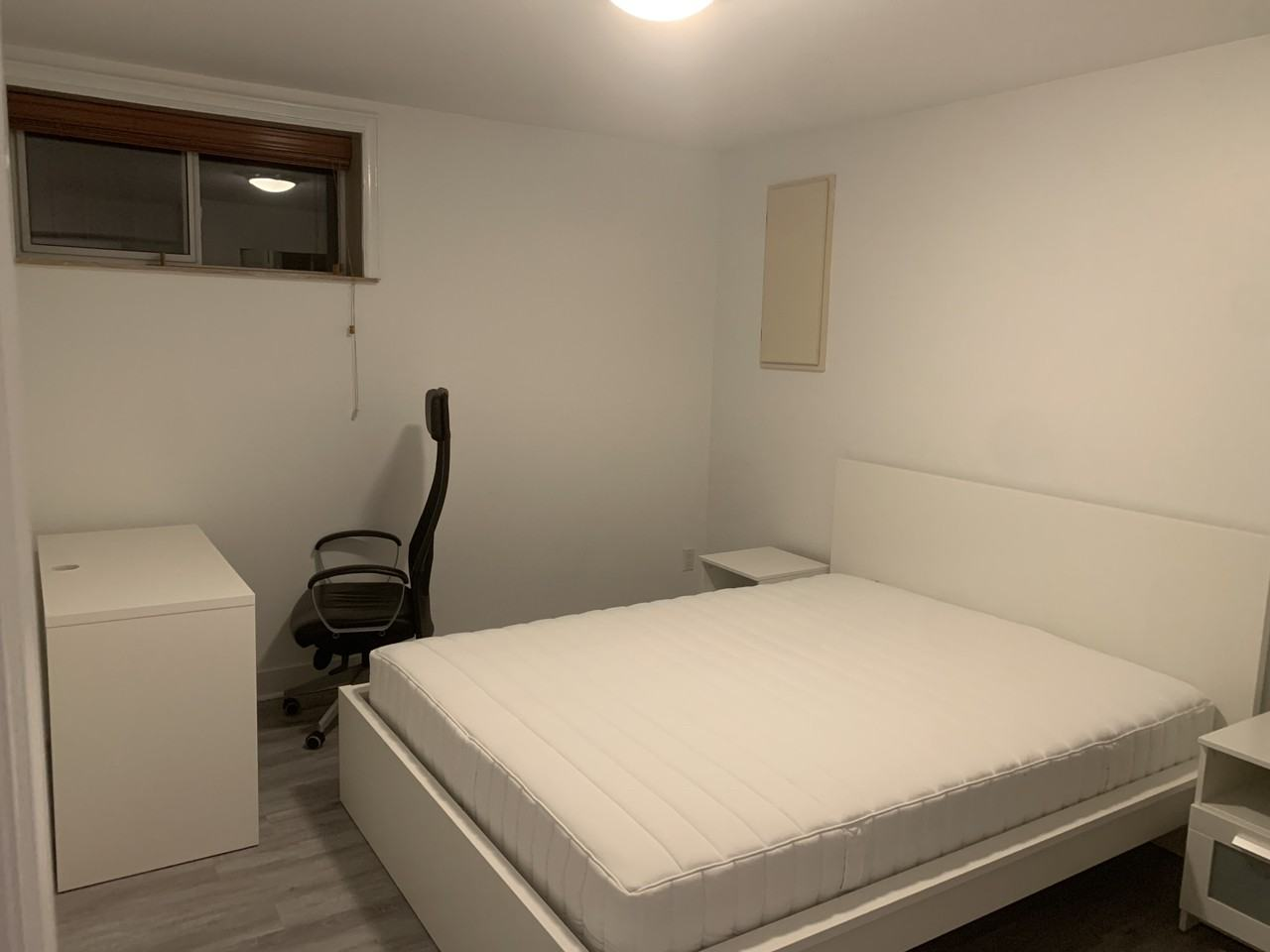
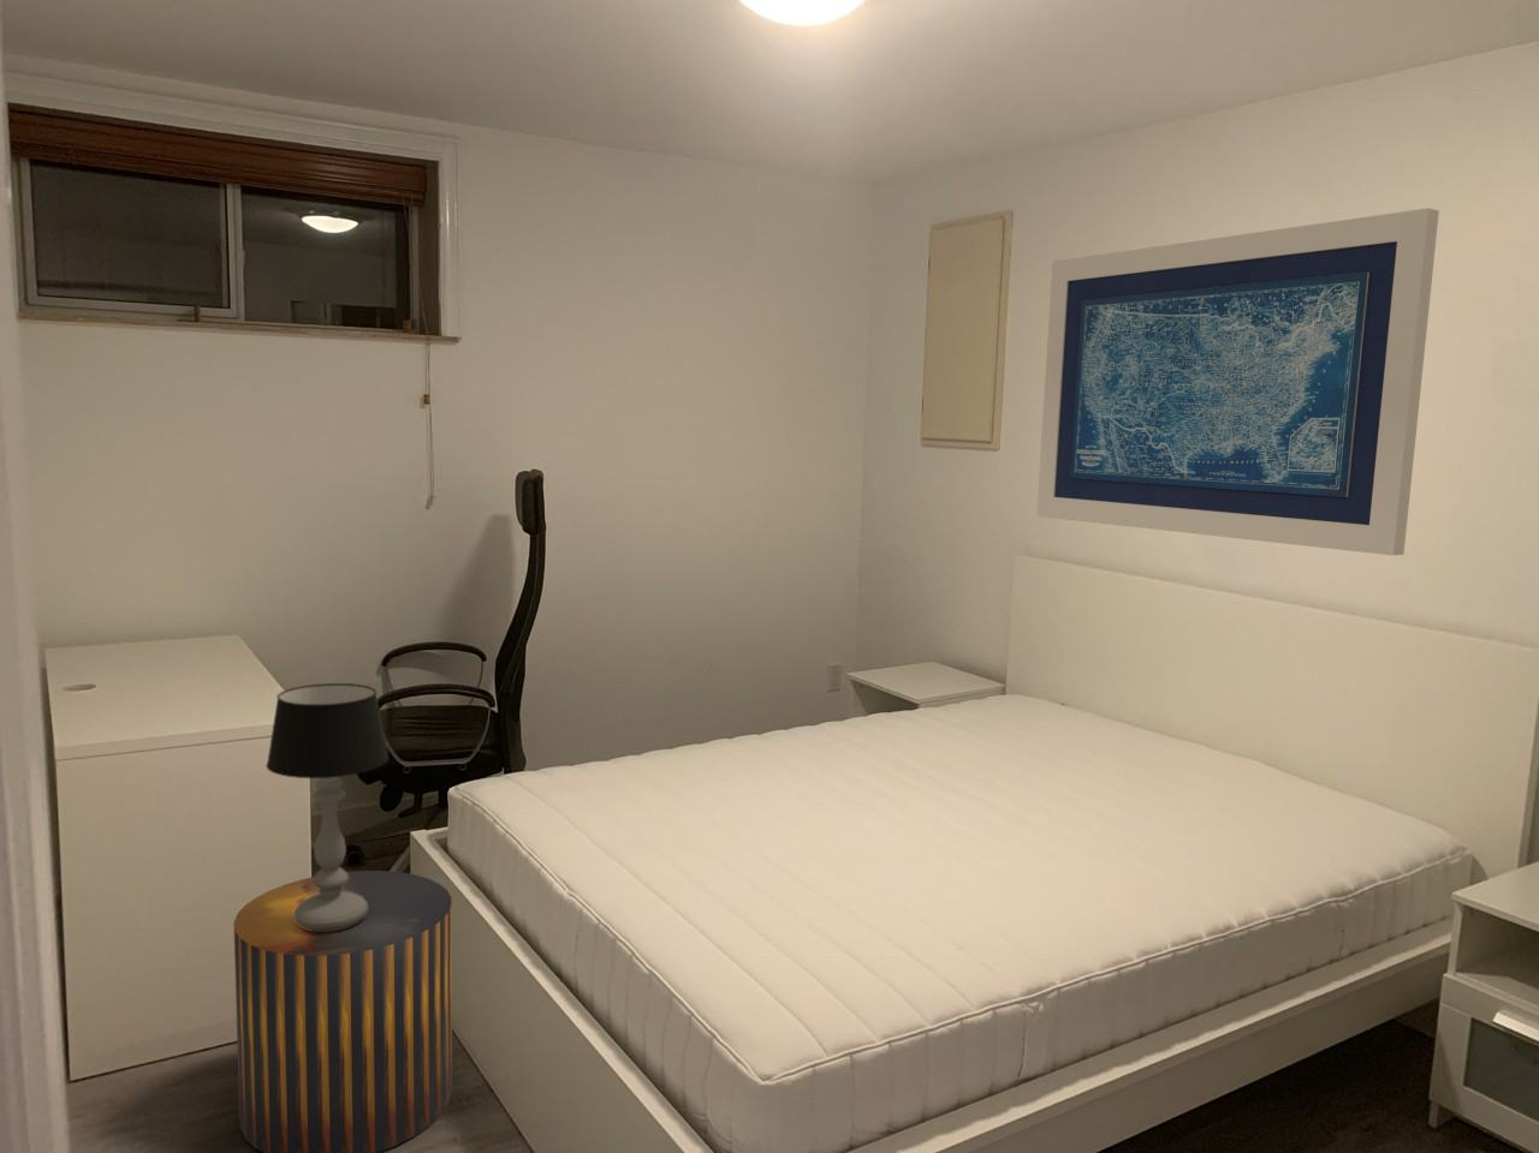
+ table lamp [264,682,389,933]
+ wall art [1035,207,1441,556]
+ stool [233,870,453,1153]
